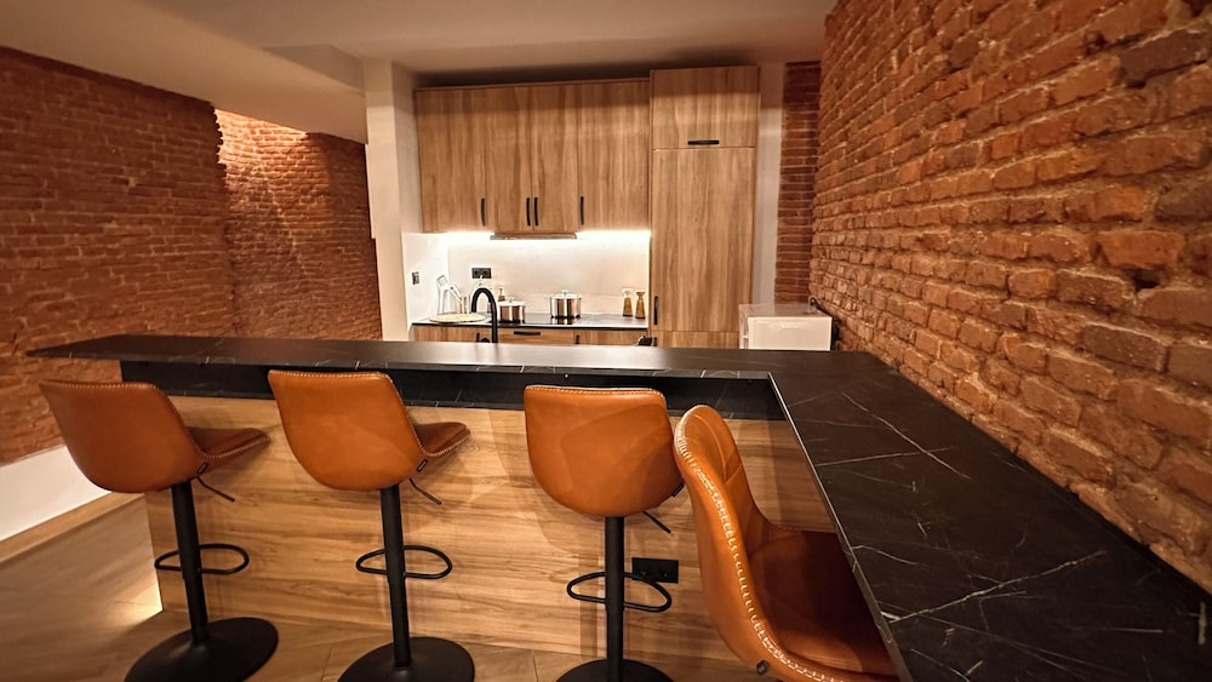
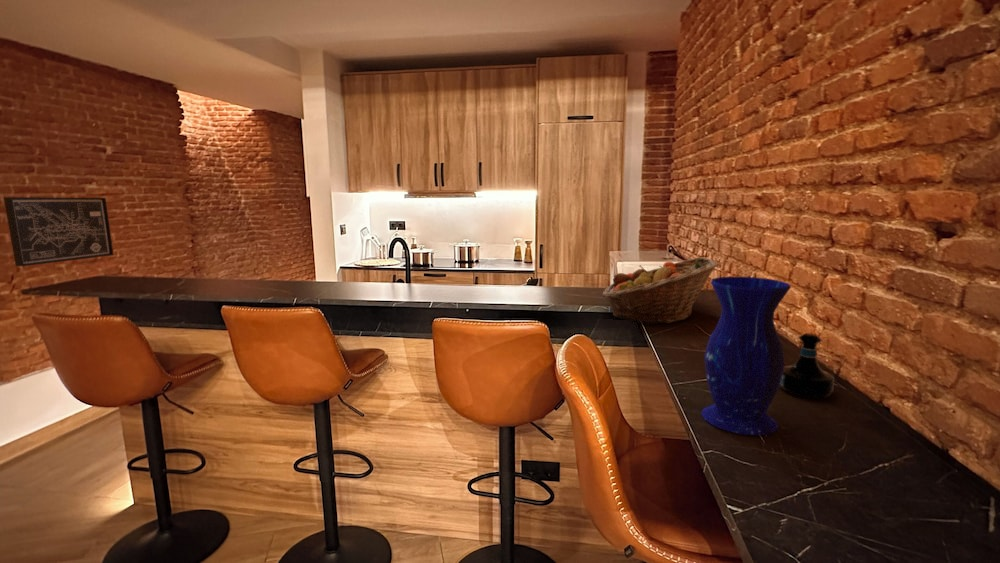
+ vase [700,276,792,436]
+ tequila bottle [779,332,836,399]
+ fruit basket [601,256,719,325]
+ wall art [3,196,114,267]
